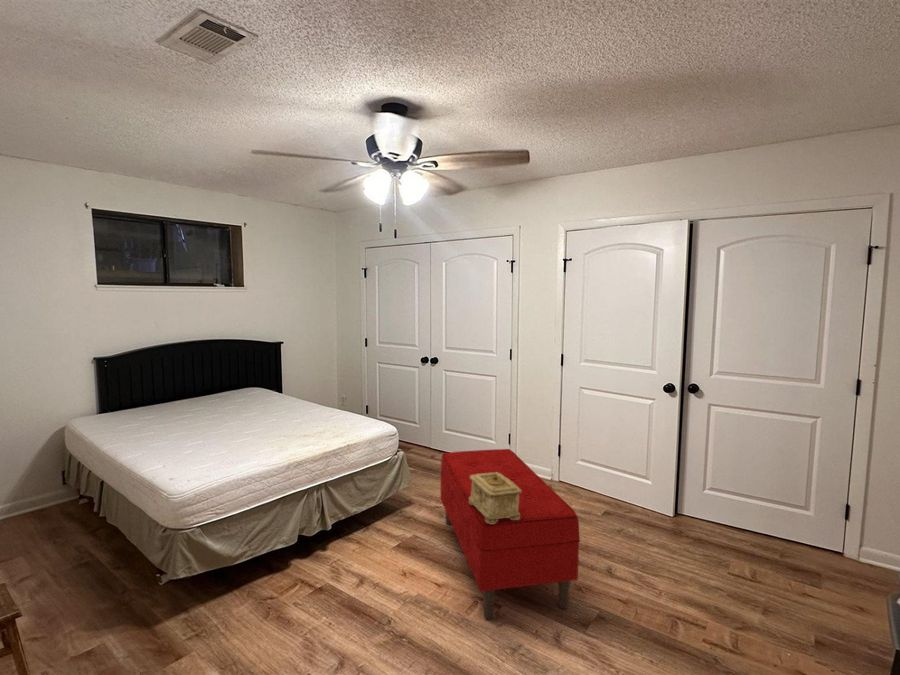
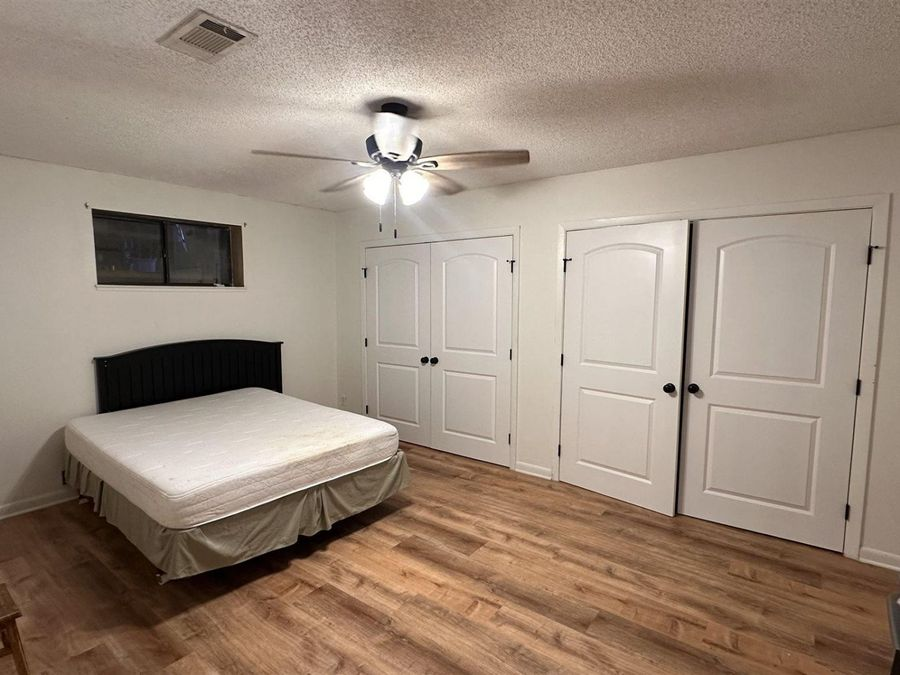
- decorative box [469,473,522,524]
- bench [440,448,581,620]
